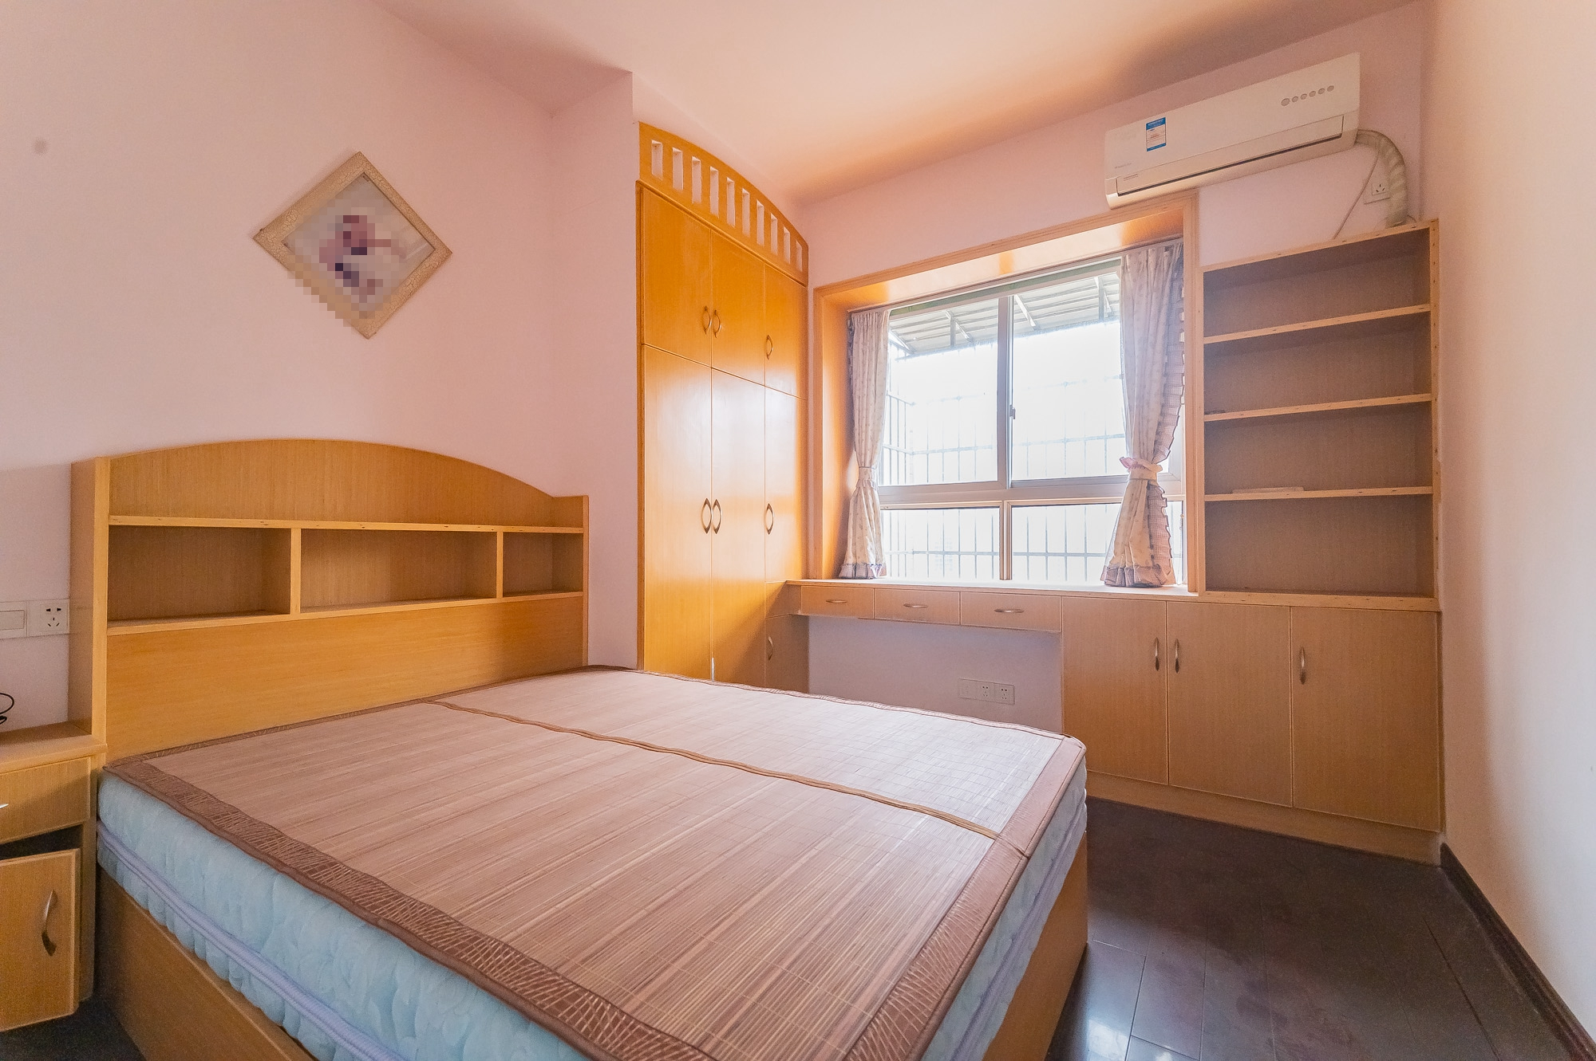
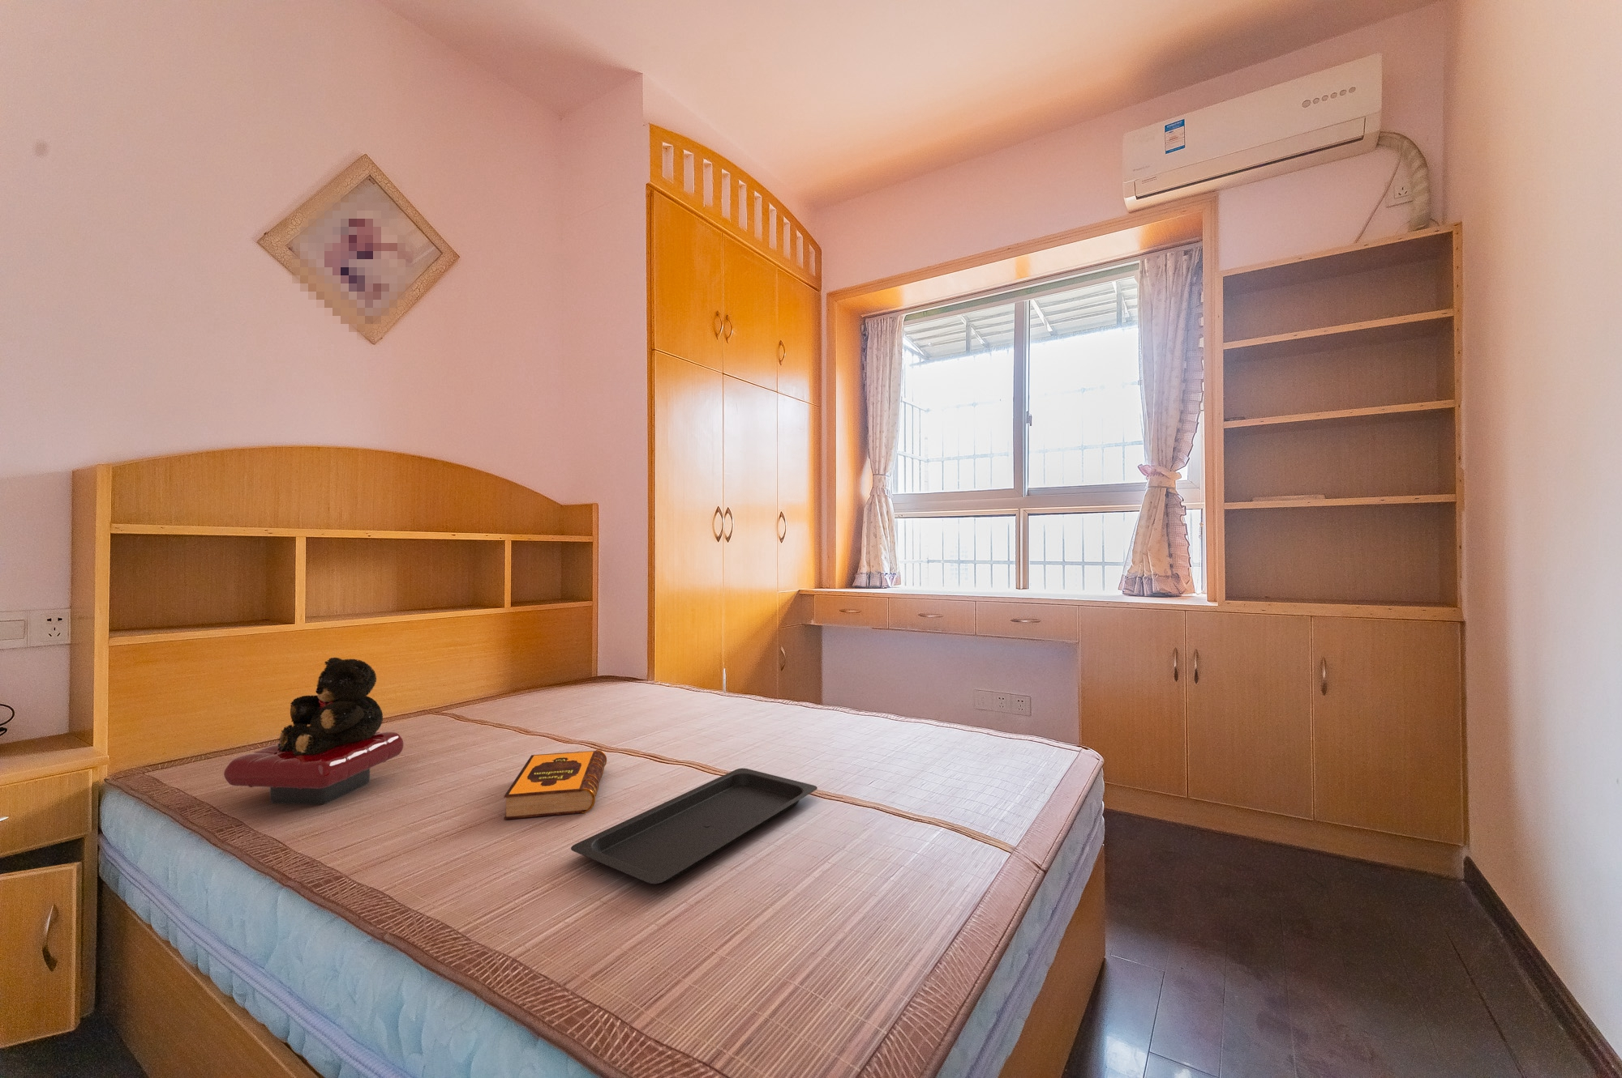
+ serving tray [570,766,819,884]
+ teddy bear [223,657,405,805]
+ hardback book [503,750,607,821]
